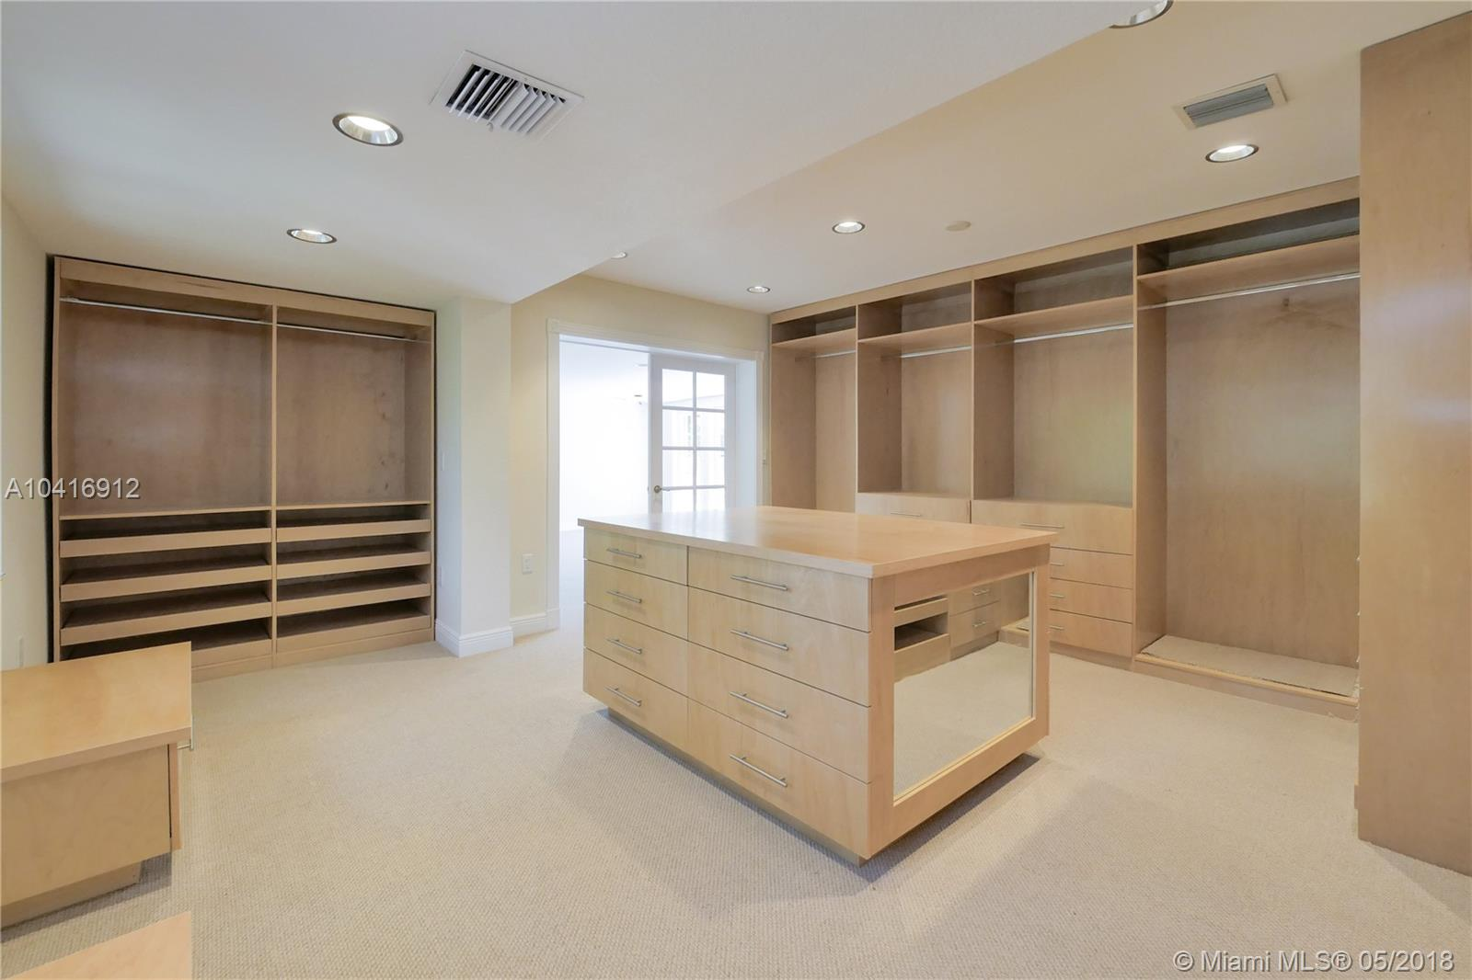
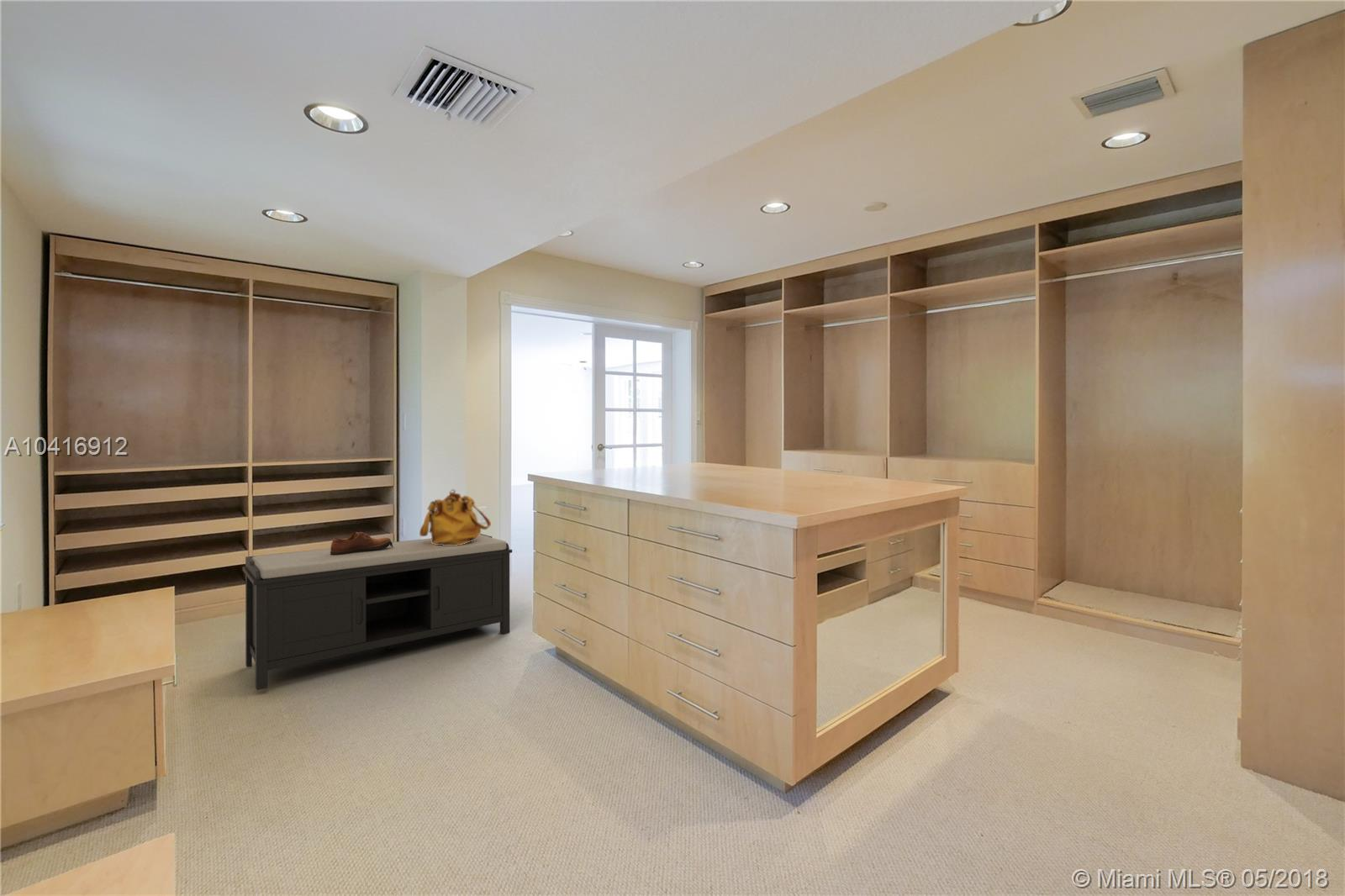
+ shoe [330,531,393,555]
+ handbag [419,488,492,546]
+ bench [242,533,513,691]
